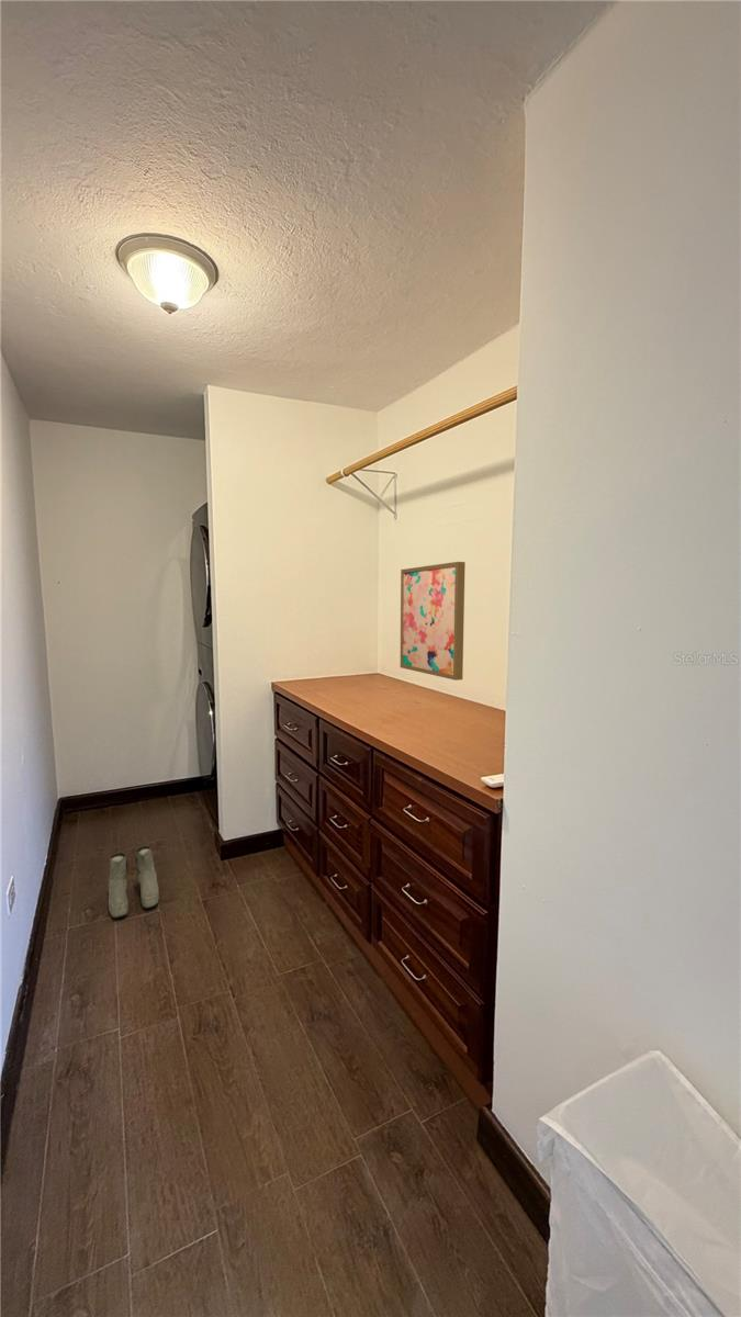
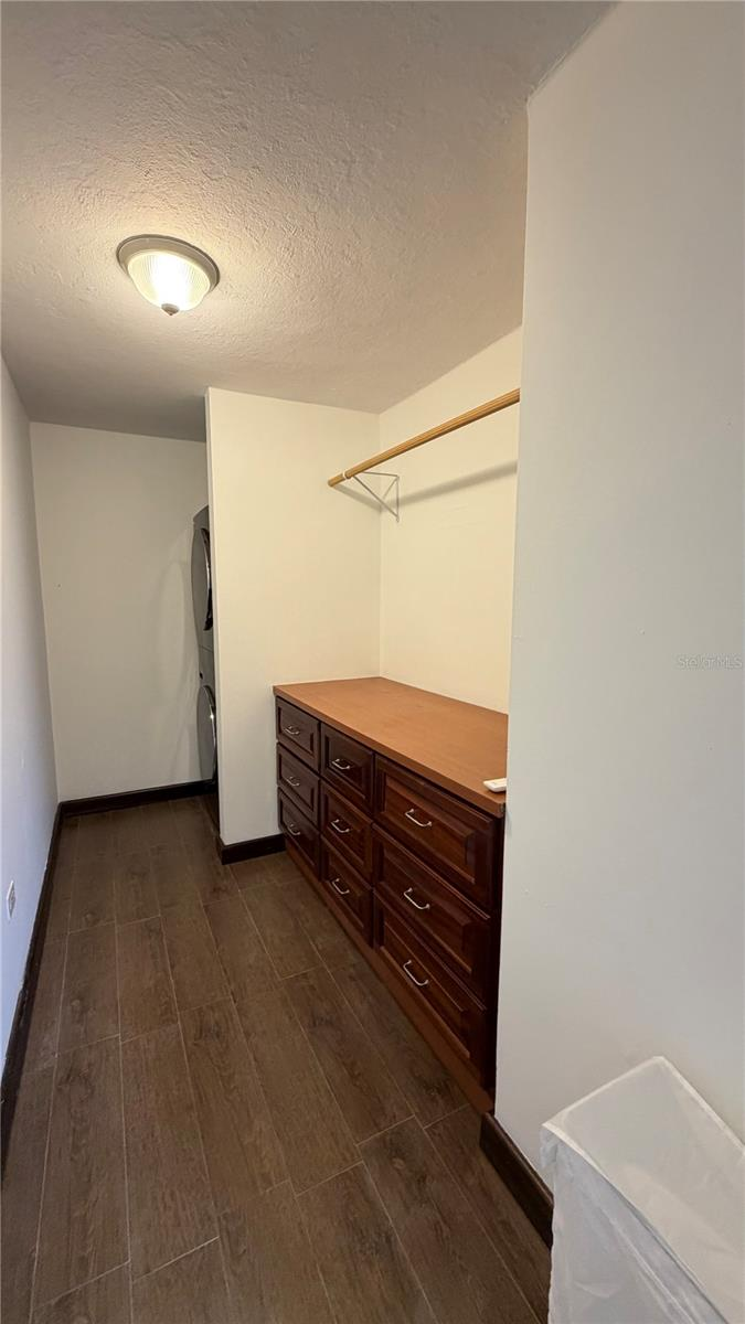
- boots [108,845,160,919]
- wall art [400,561,467,682]
